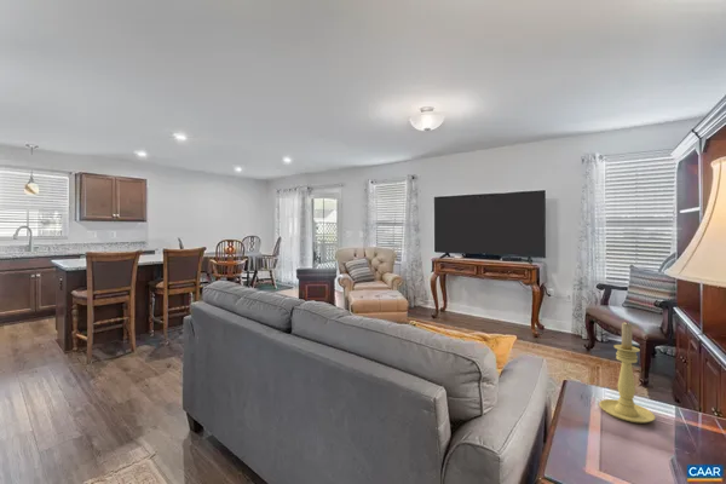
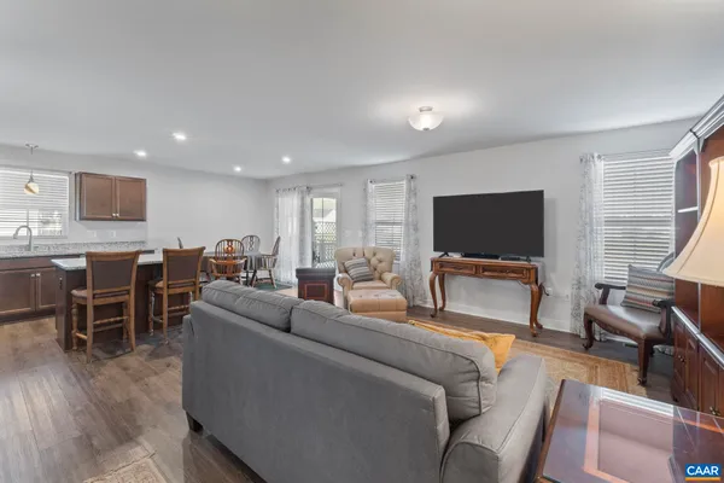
- candle holder [598,321,657,425]
